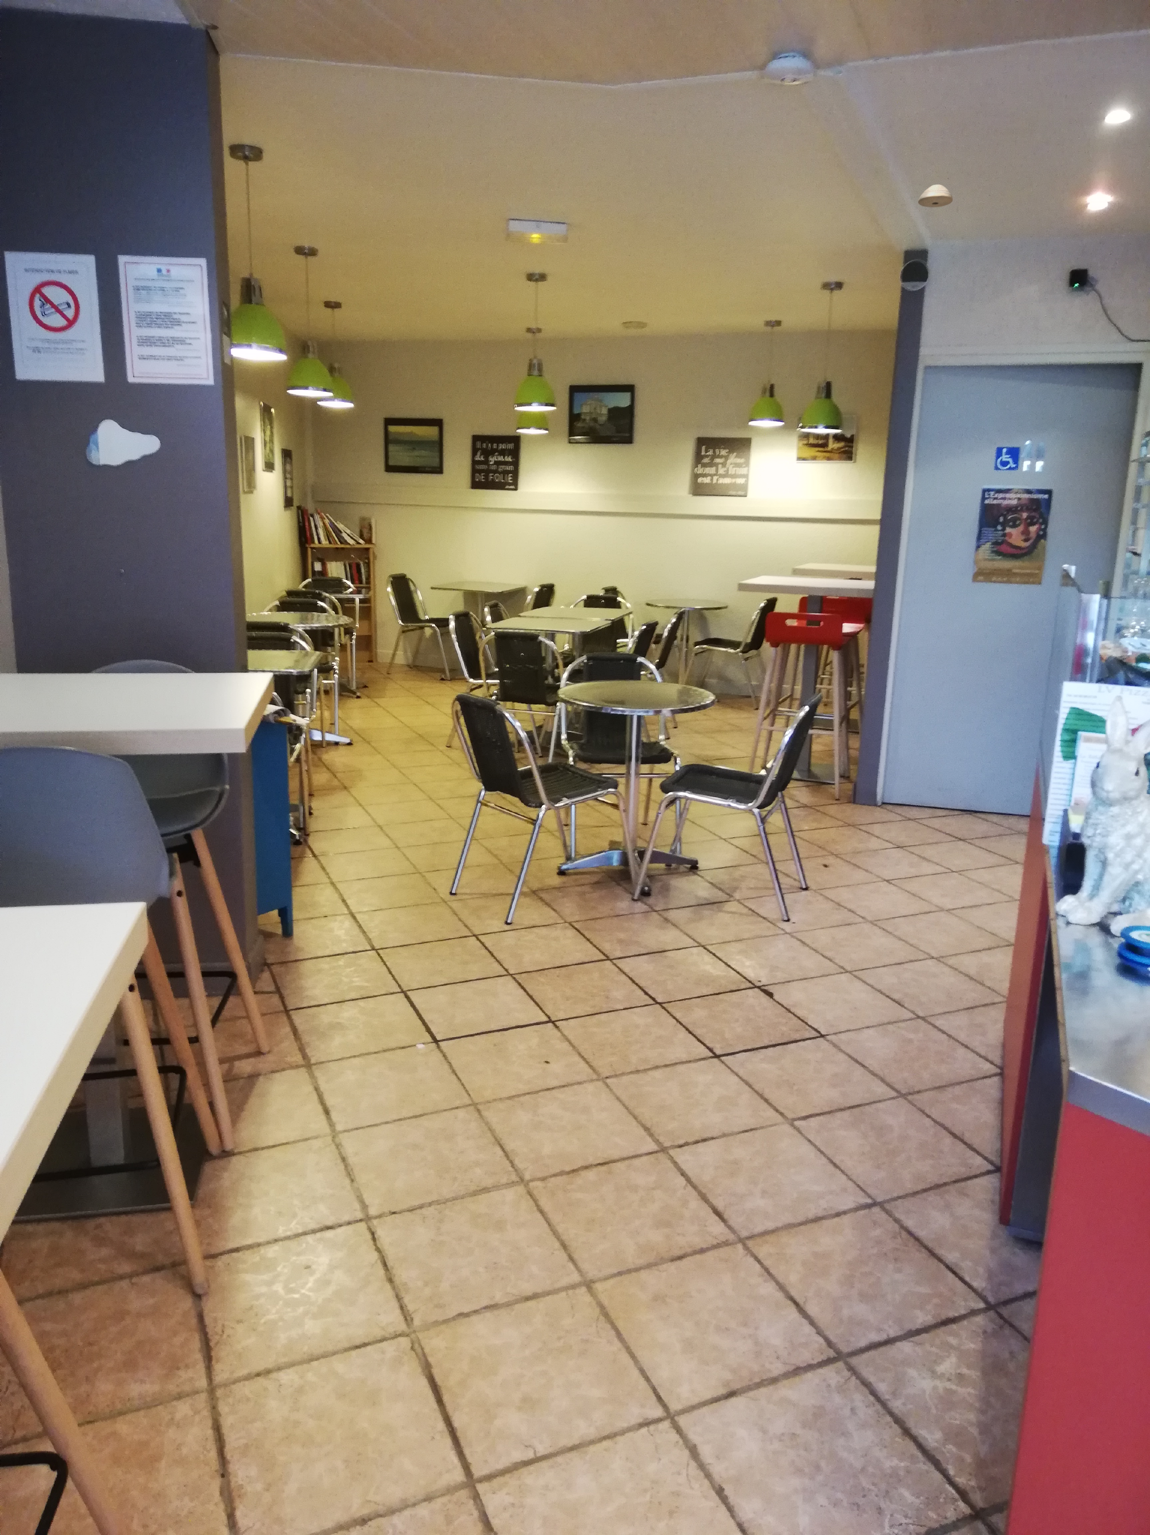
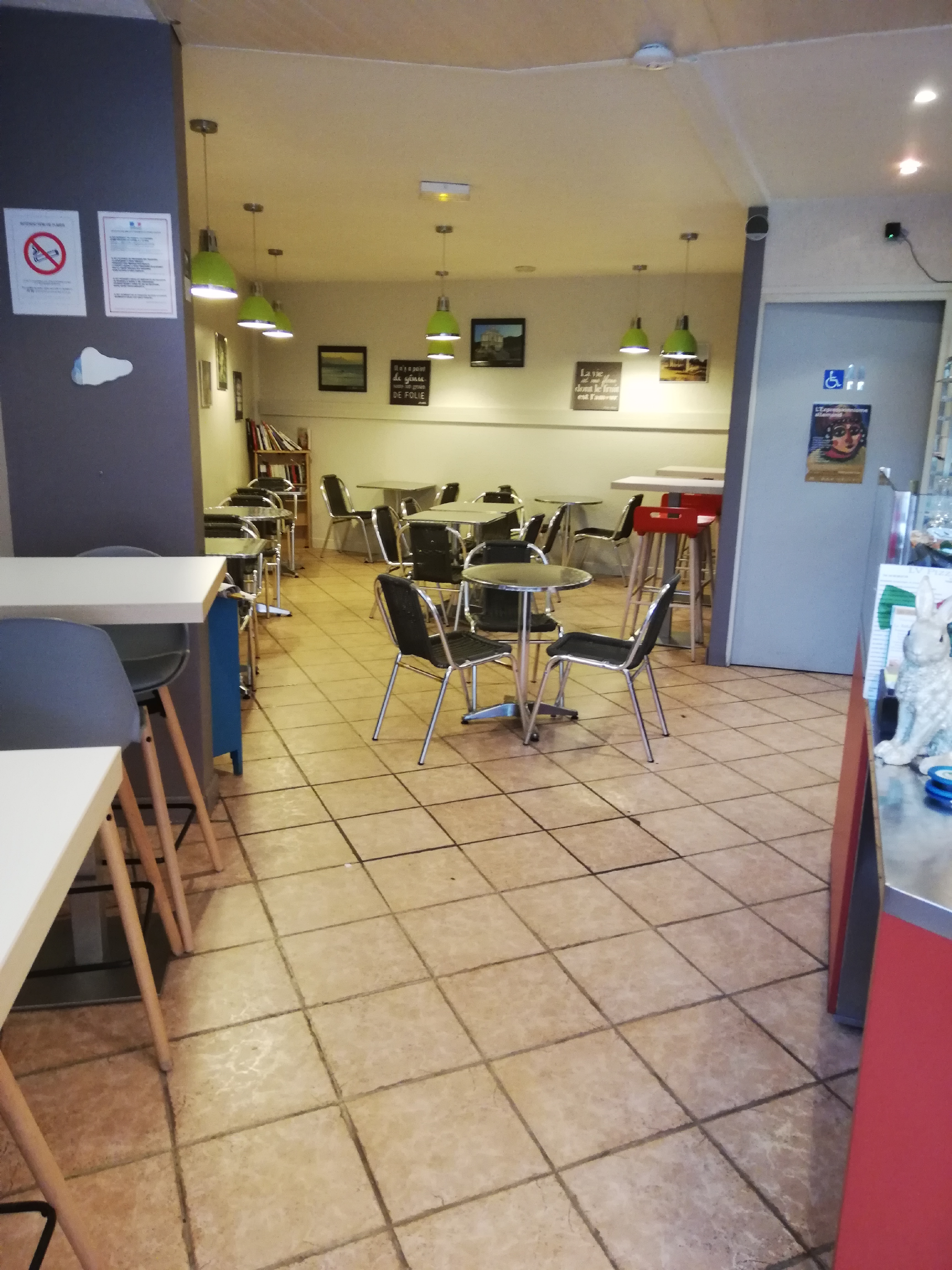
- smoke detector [918,184,953,208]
